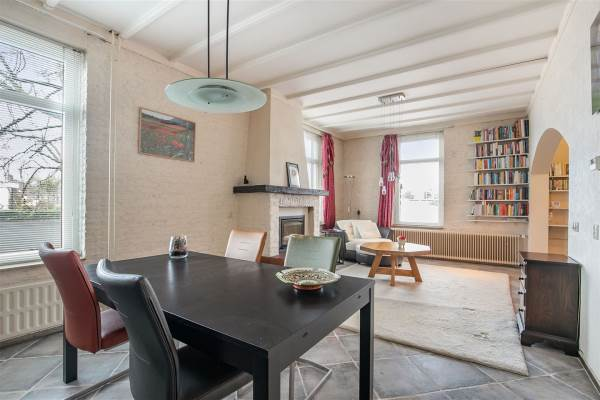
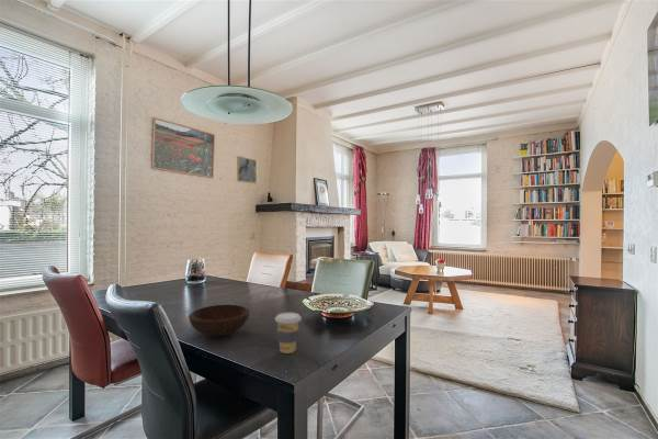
+ bowl [188,304,251,338]
+ coffee cup [274,312,303,354]
+ wall art [236,155,258,184]
